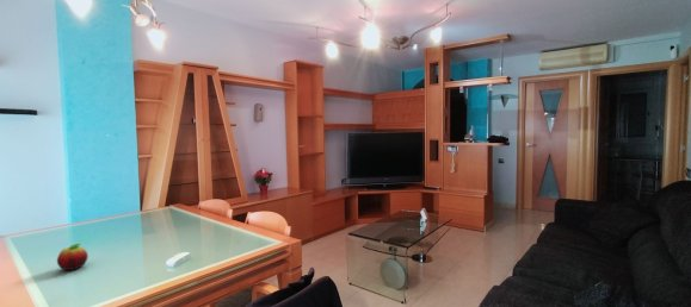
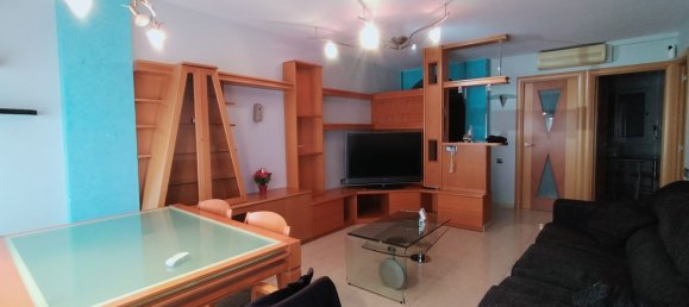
- fruit [56,243,90,271]
